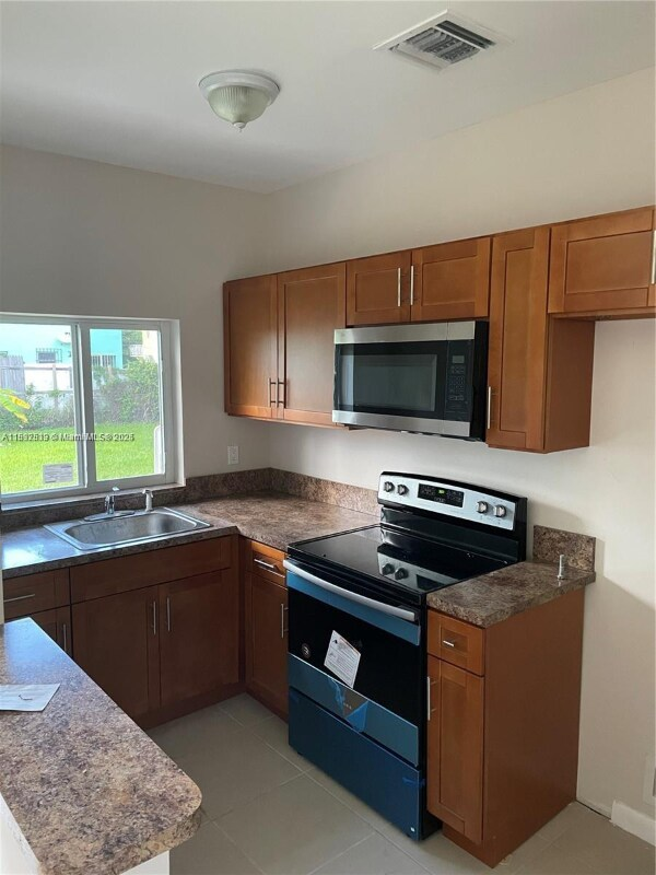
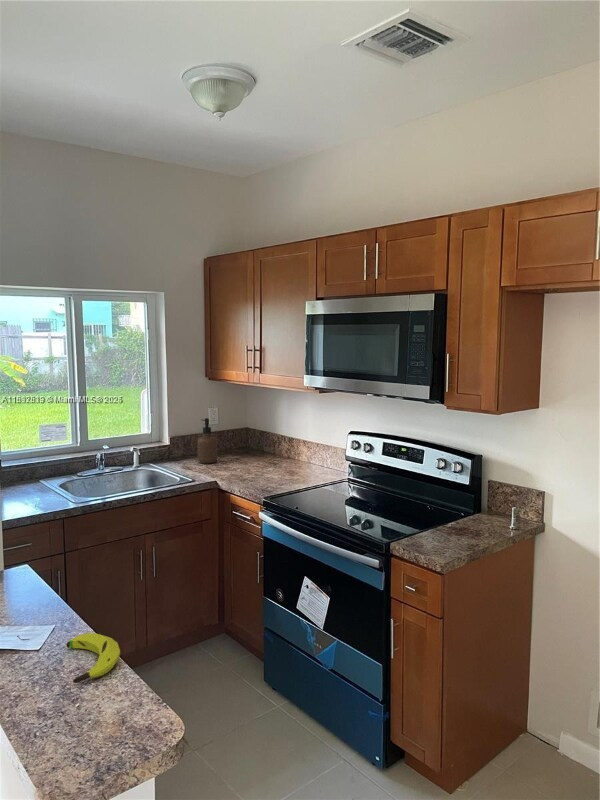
+ soap dispenser [196,417,218,465]
+ banana [65,632,121,684]
